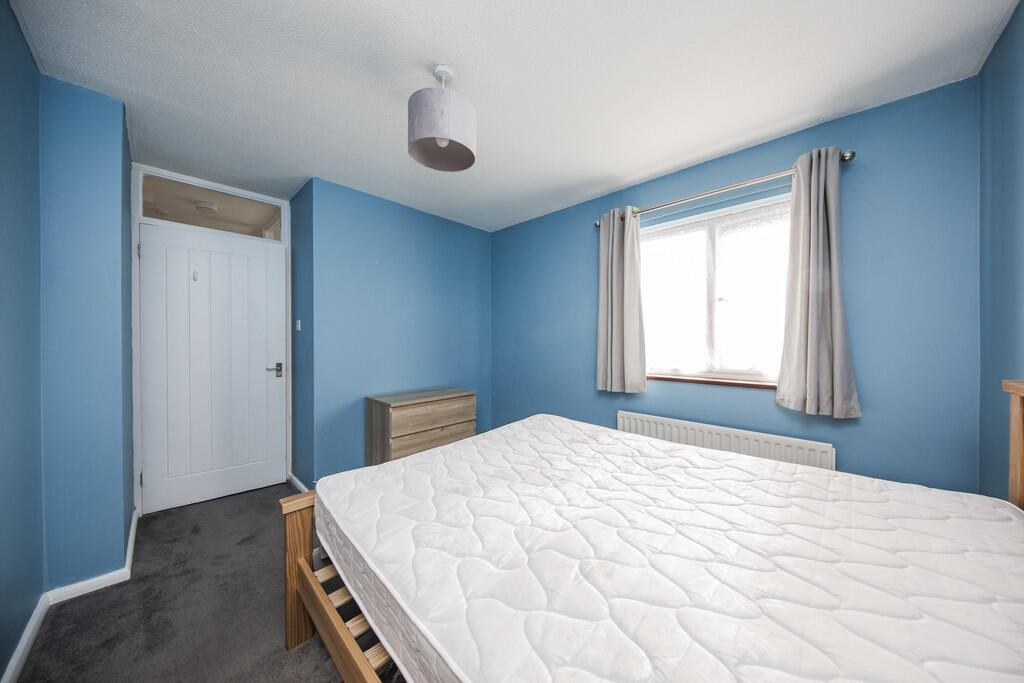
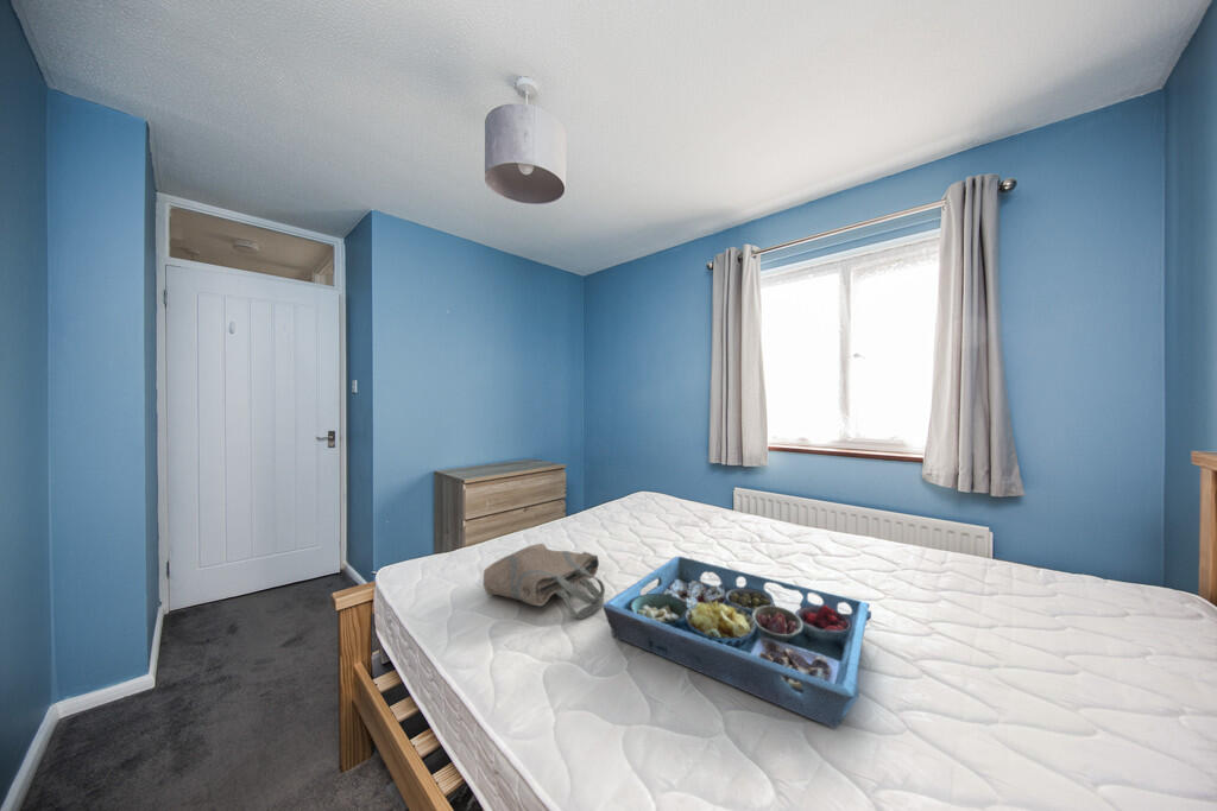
+ serving tray [601,556,872,729]
+ tote bag [483,543,606,620]
